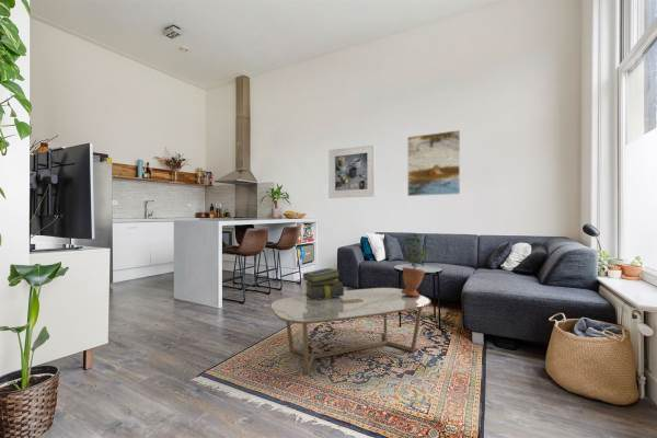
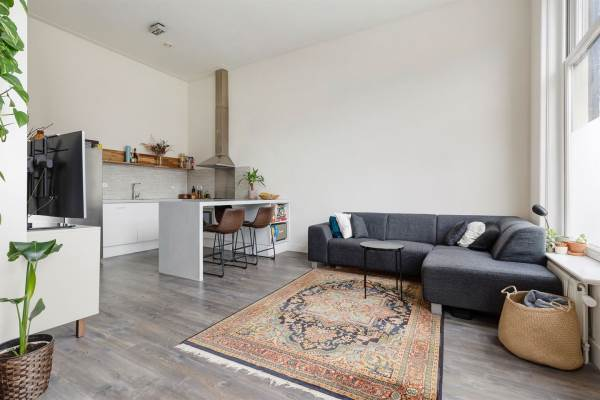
- potted plant [401,233,433,297]
- stack of books [302,267,345,300]
- coffee table [268,287,433,376]
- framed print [327,143,376,199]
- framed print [406,129,461,197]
